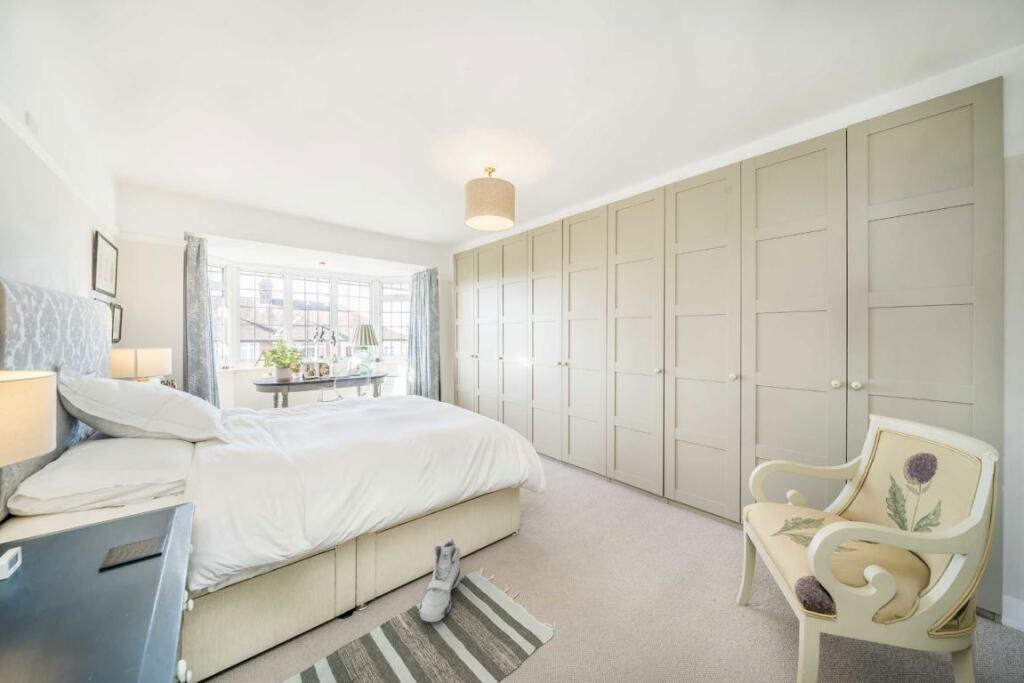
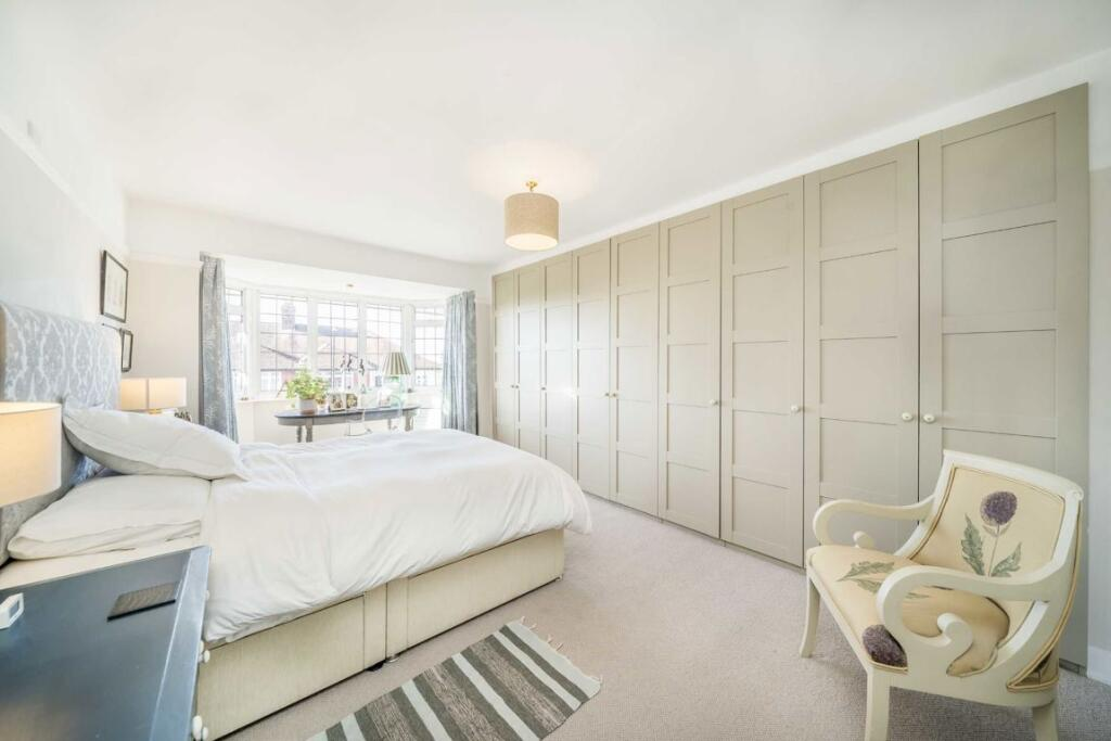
- sneaker [418,537,462,623]
